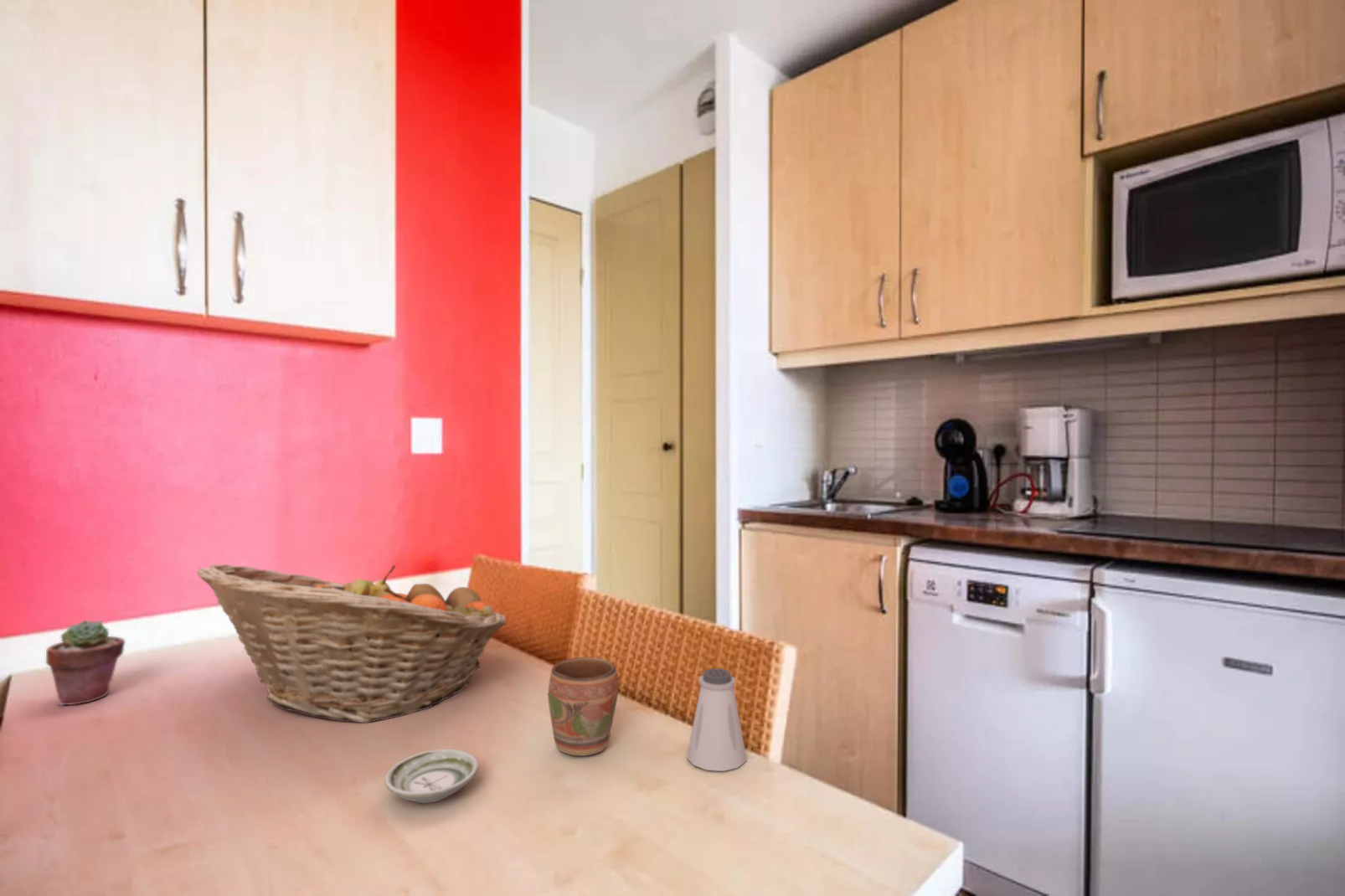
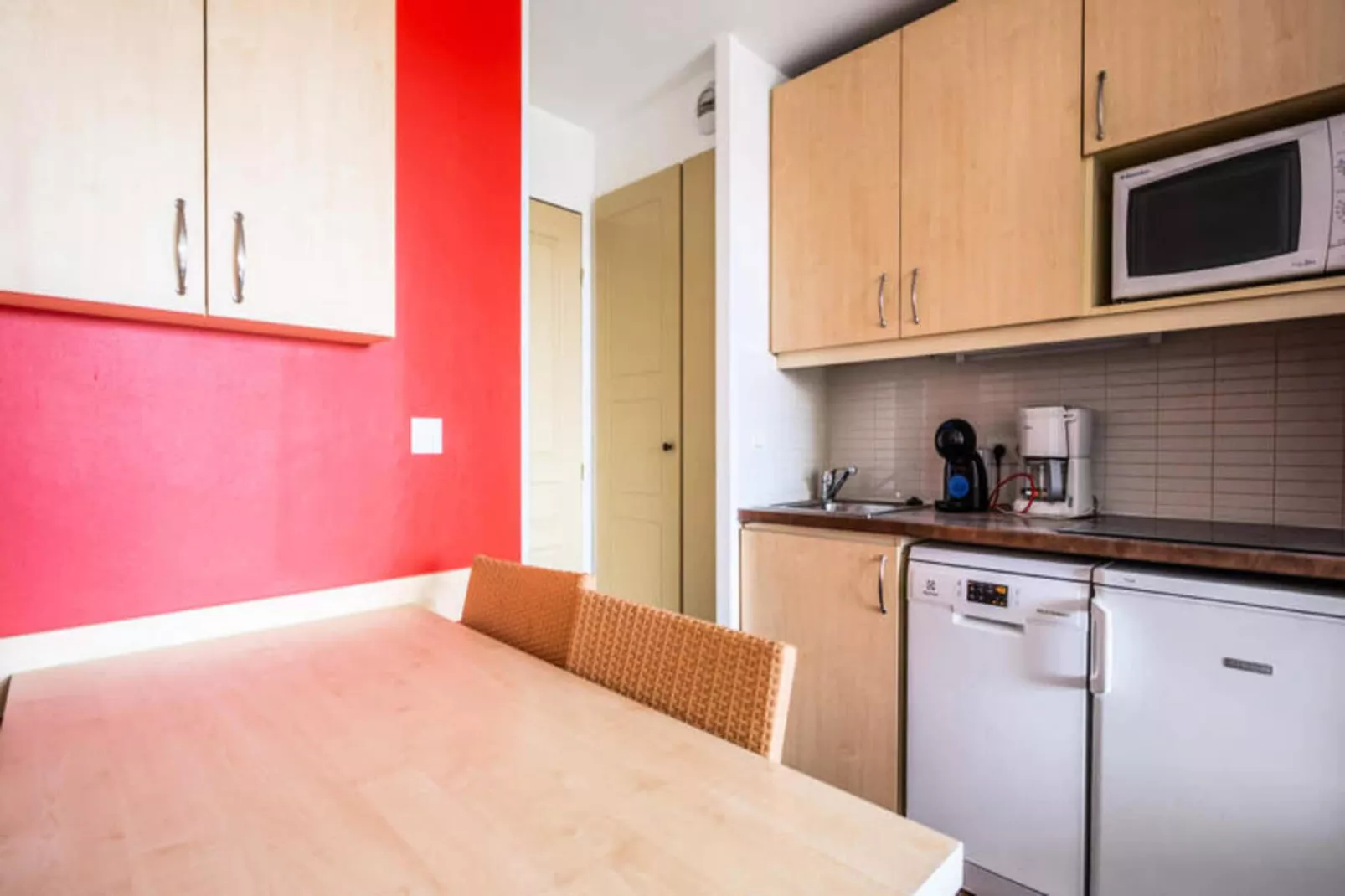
- potted succulent [45,619,126,707]
- saltshaker [686,667,747,772]
- mug [547,657,619,756]
- saucer [384,748,479,804]
- fruit basket [196,564,508,723]
